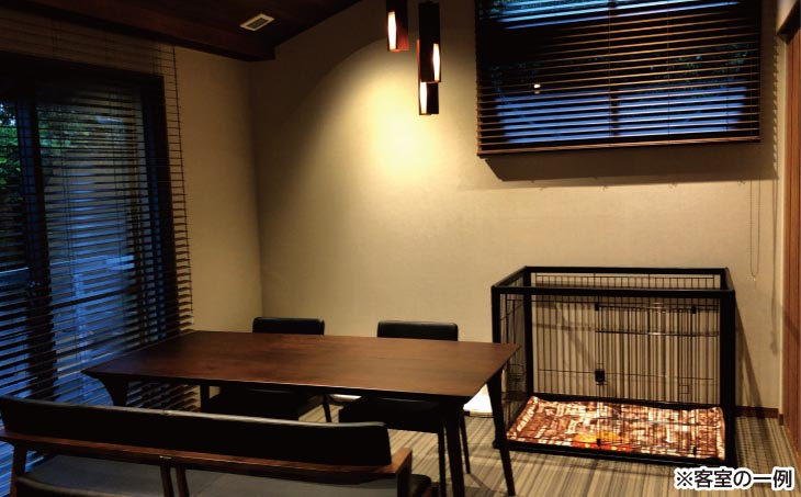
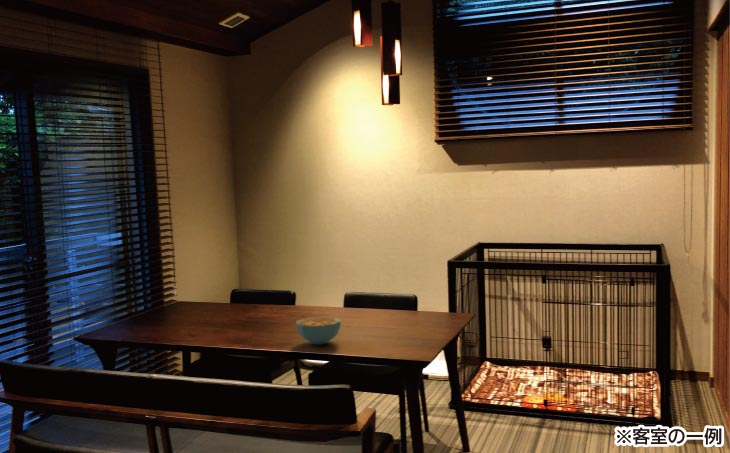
+ cereal bowl [295,316,342,346]
